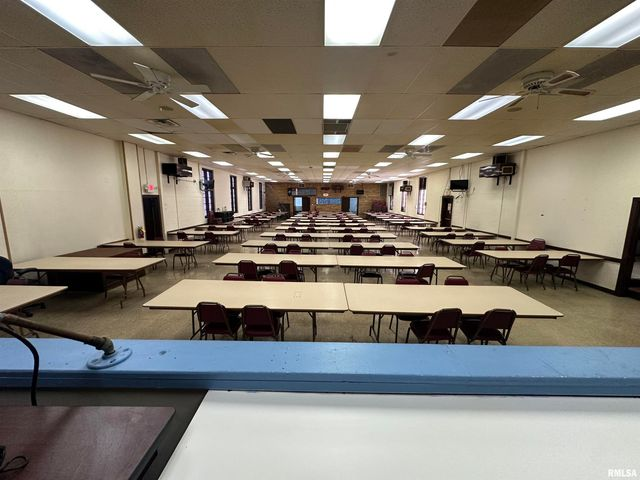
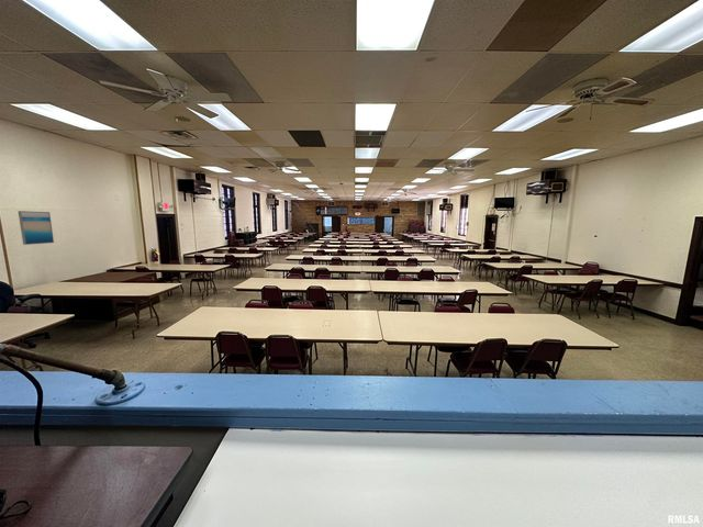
+ wall art [16,210,55,246]
